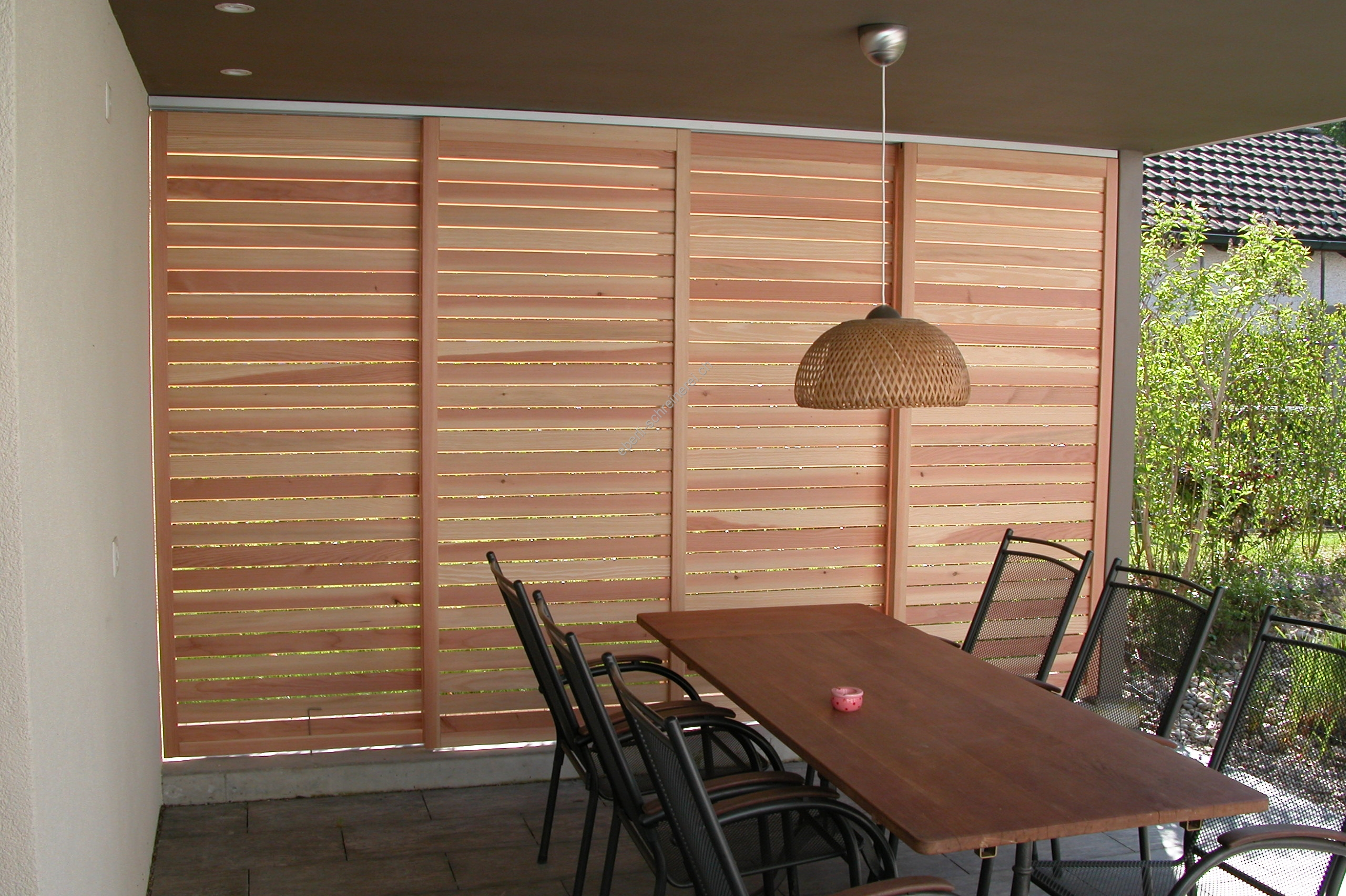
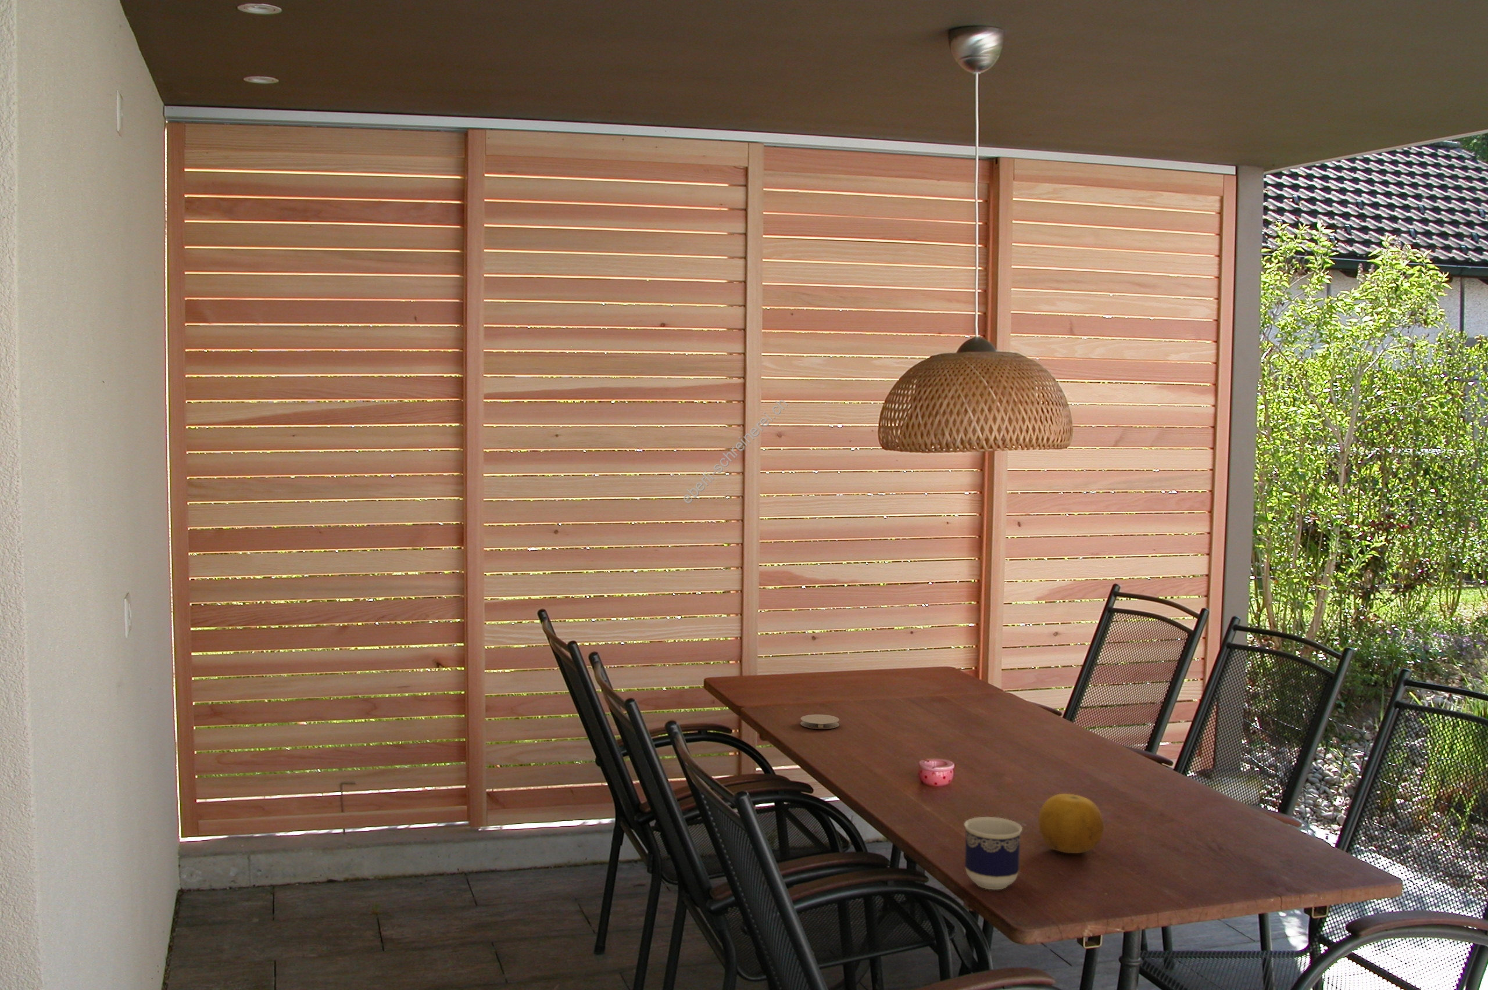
+ cup [964,817,1023,891]
+ coaster [799,714,840,729]
+ fruit [1038,793,1104,854]
